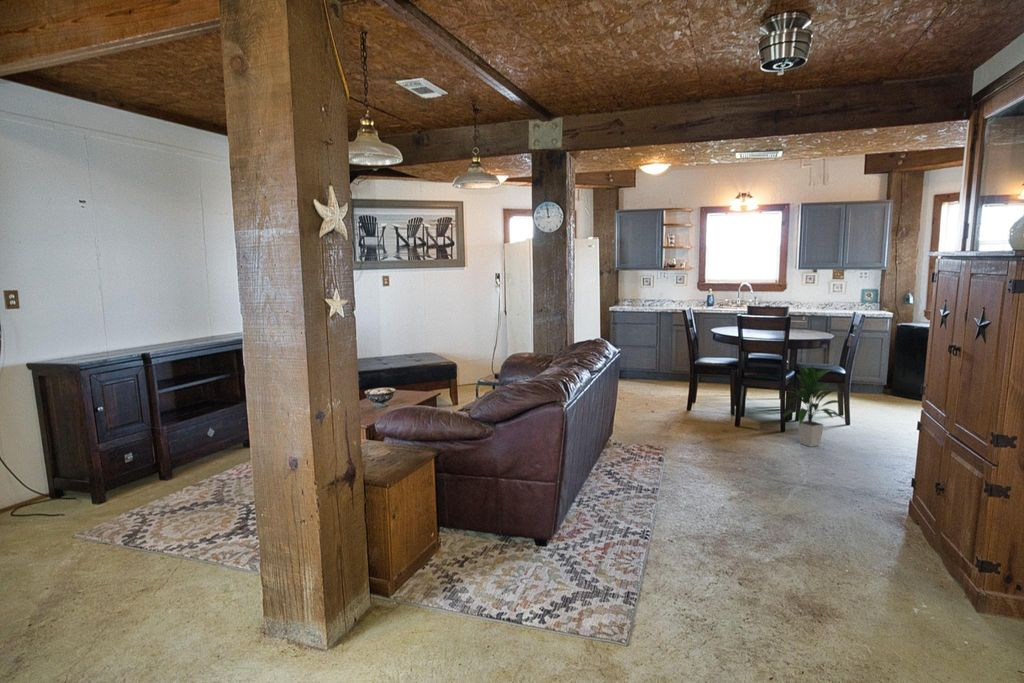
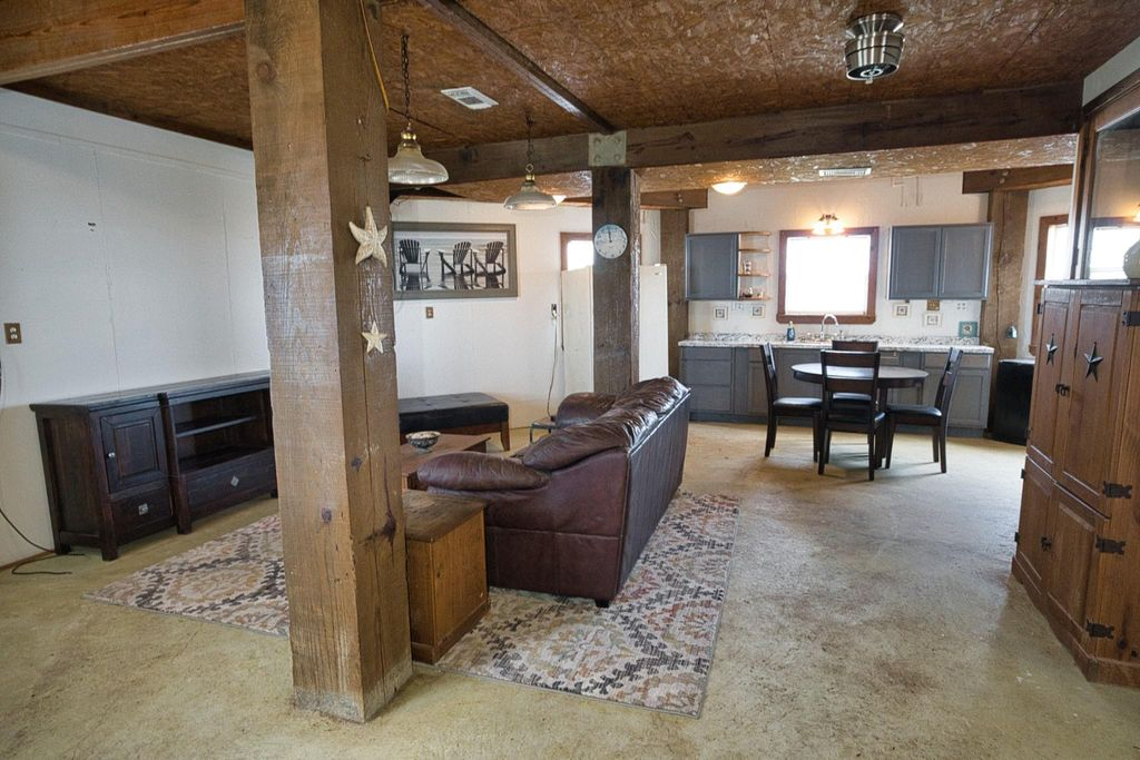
- indoor plant [781,365,849,448]
